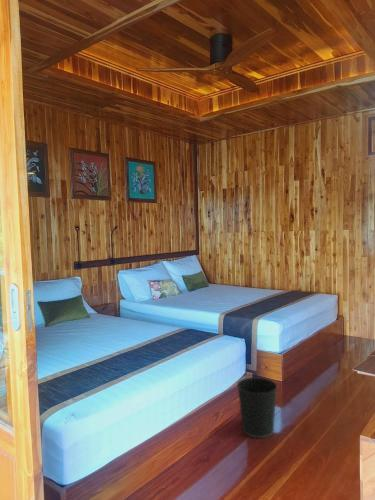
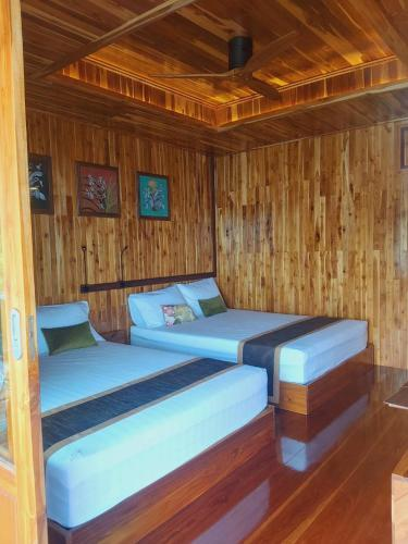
- wastebasket [236,376,278,439]
